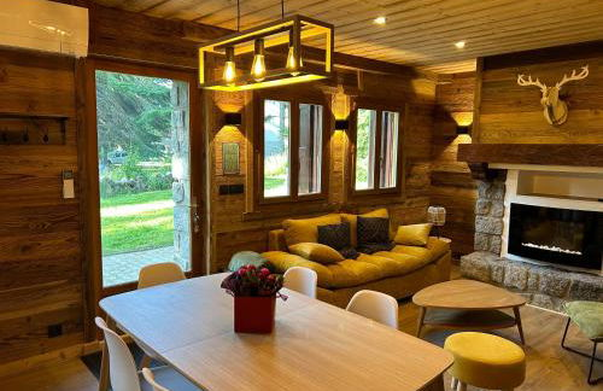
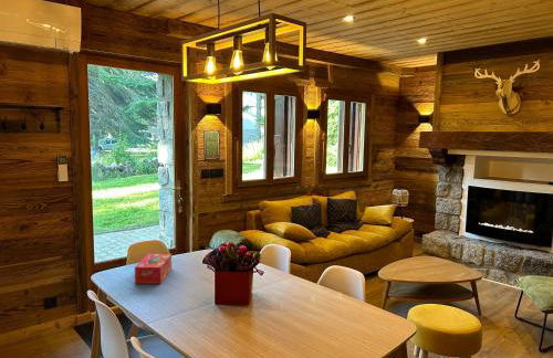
+ tissue box [134,253,173,285]
